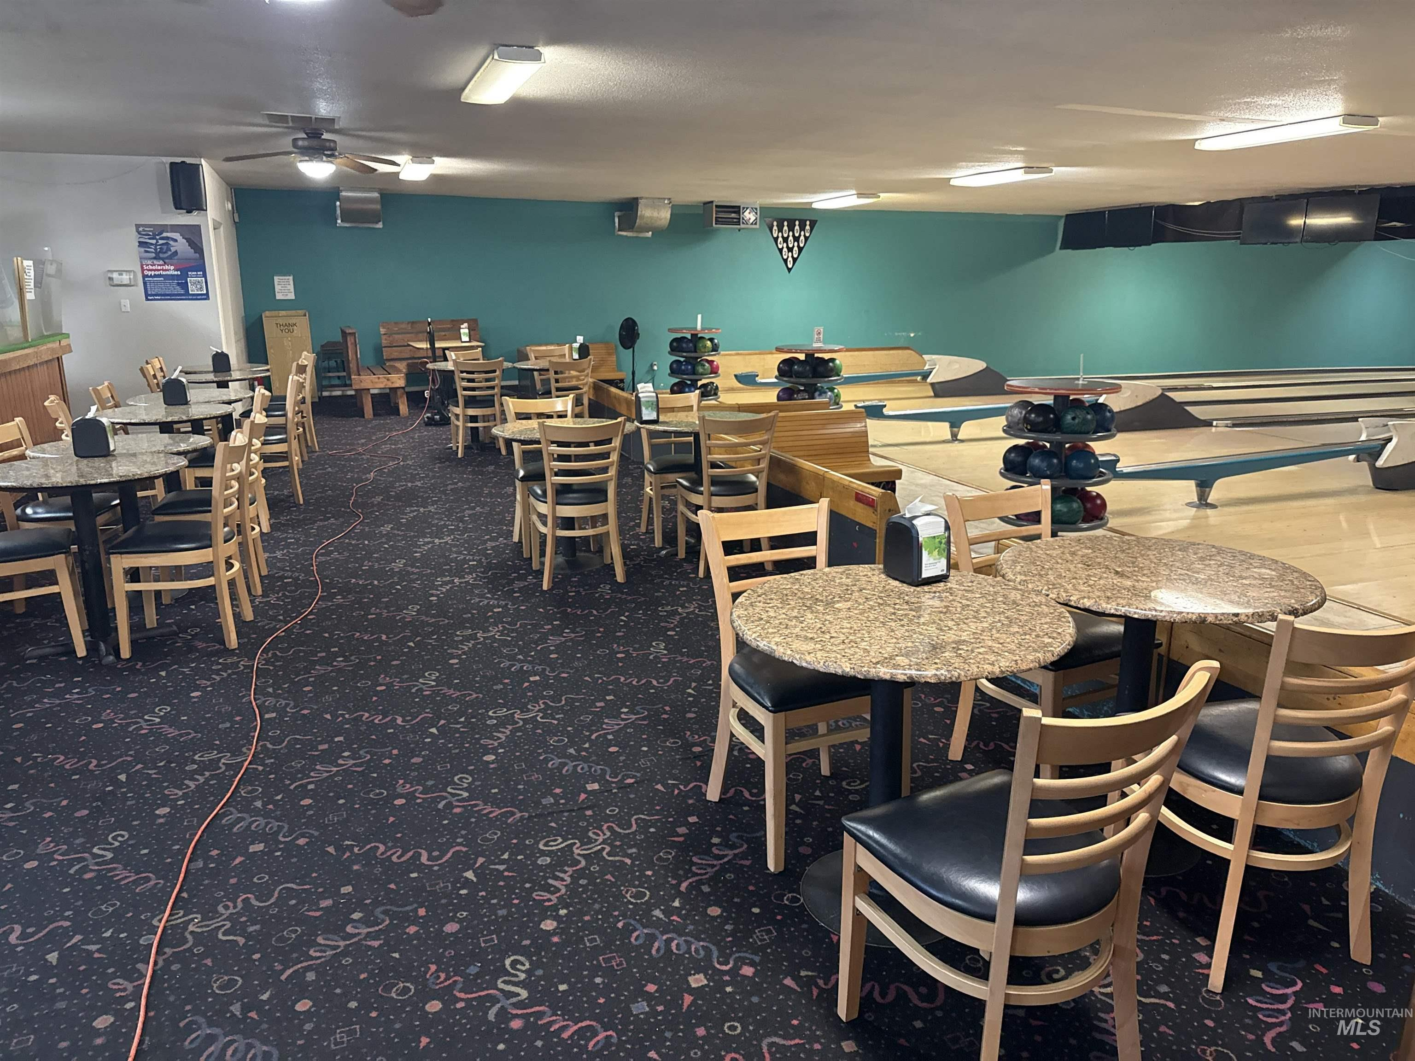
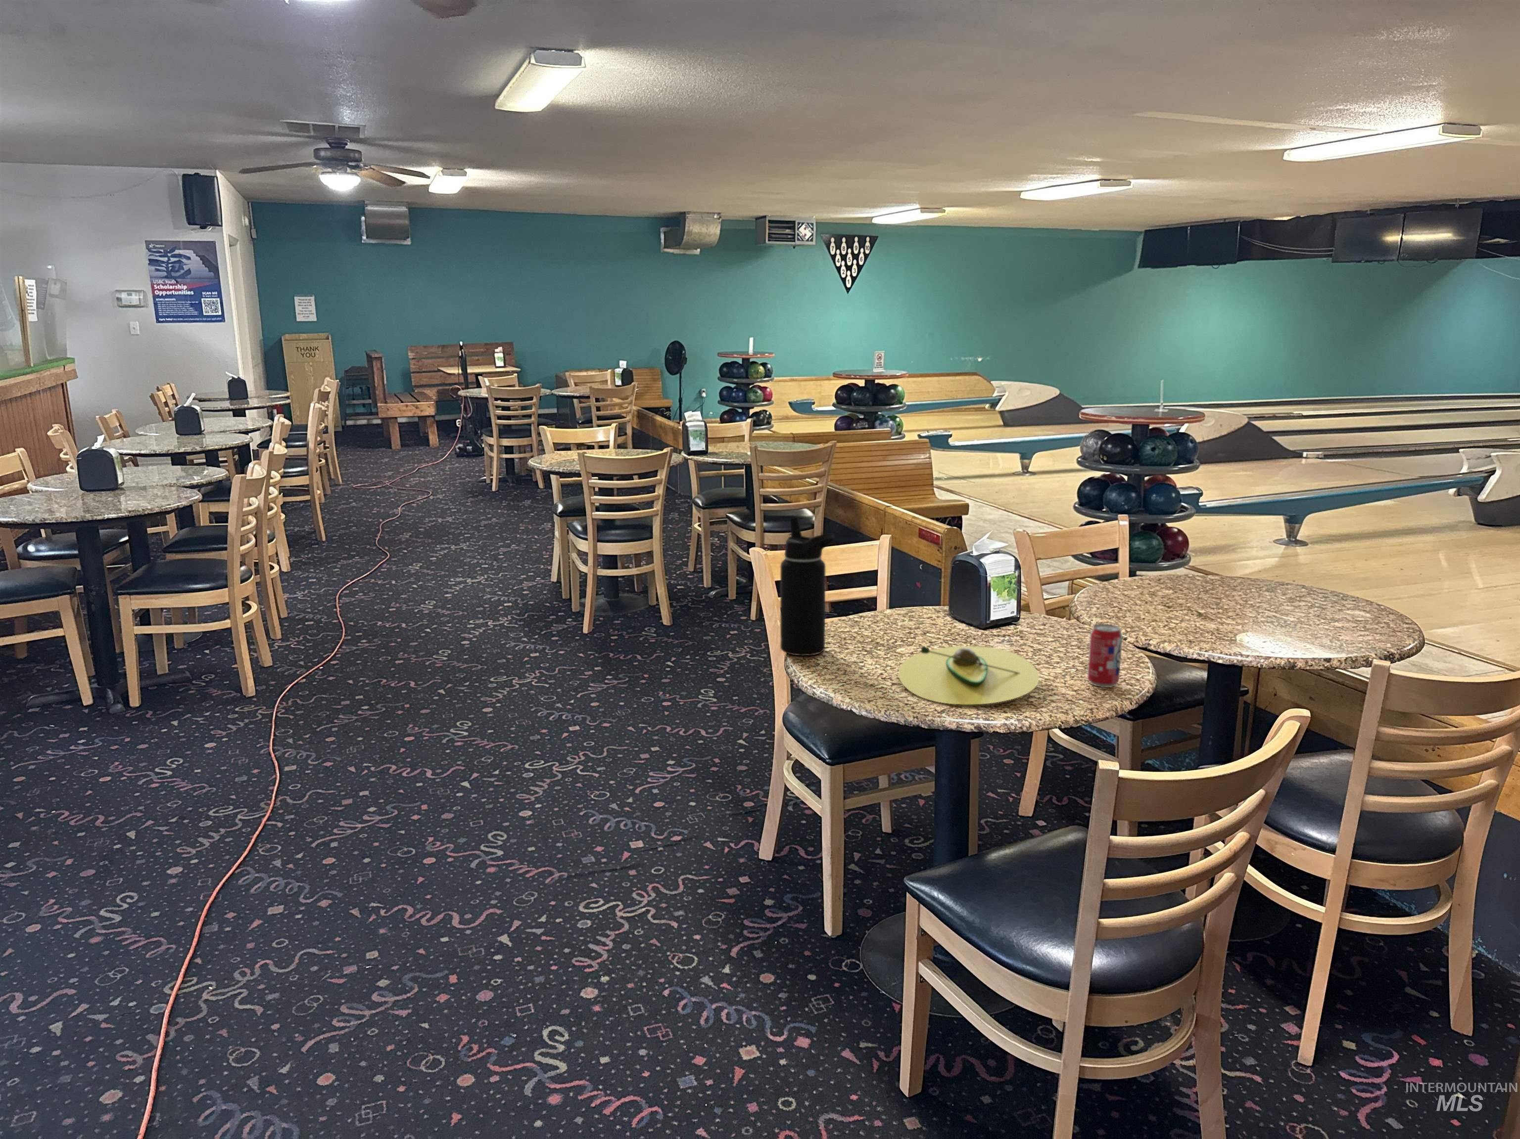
+ beverage can [1087,623,1123,688]
+ avocado [898,646,1040,705]
+ water bottle [780,517,835,656]
